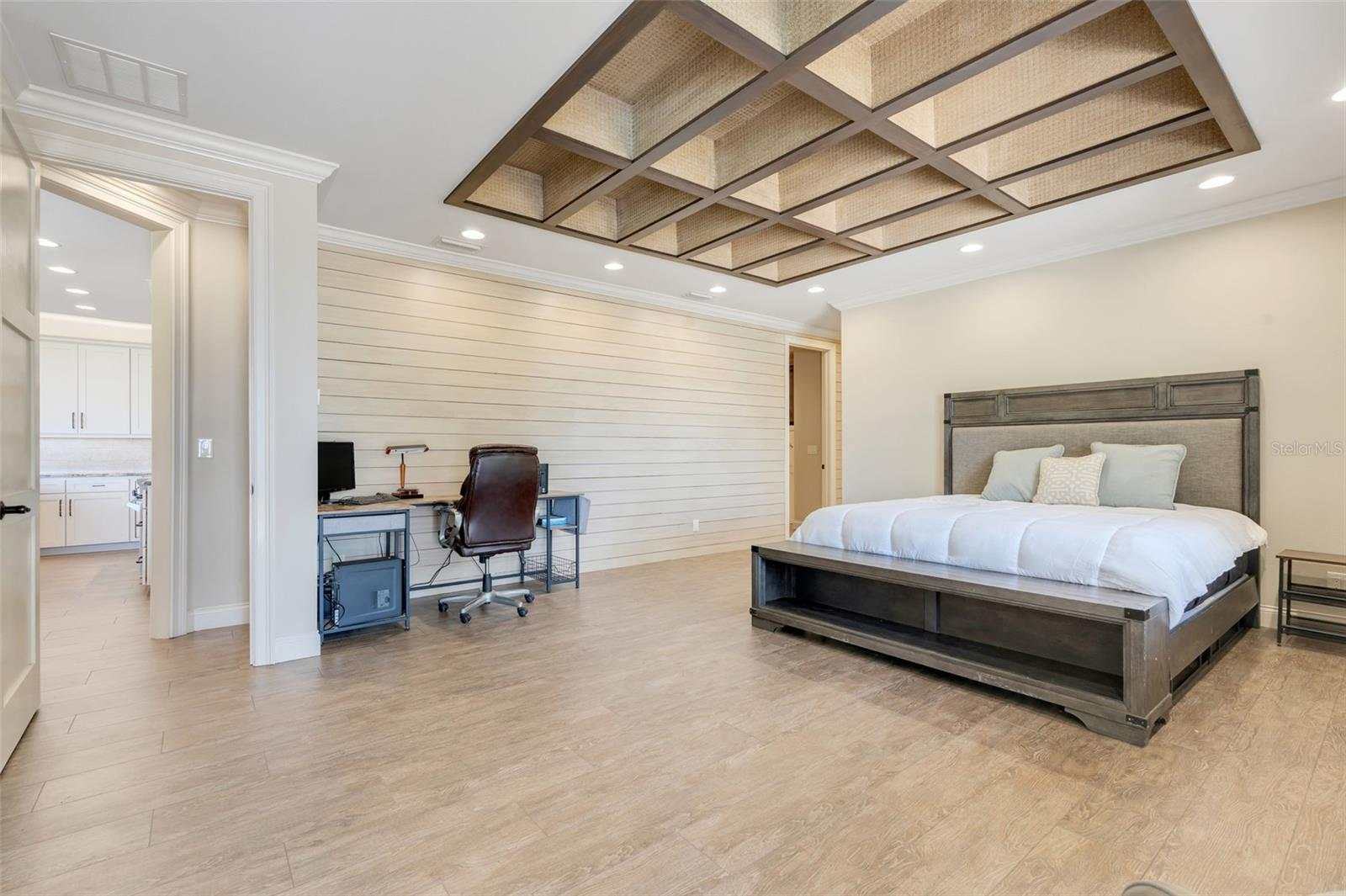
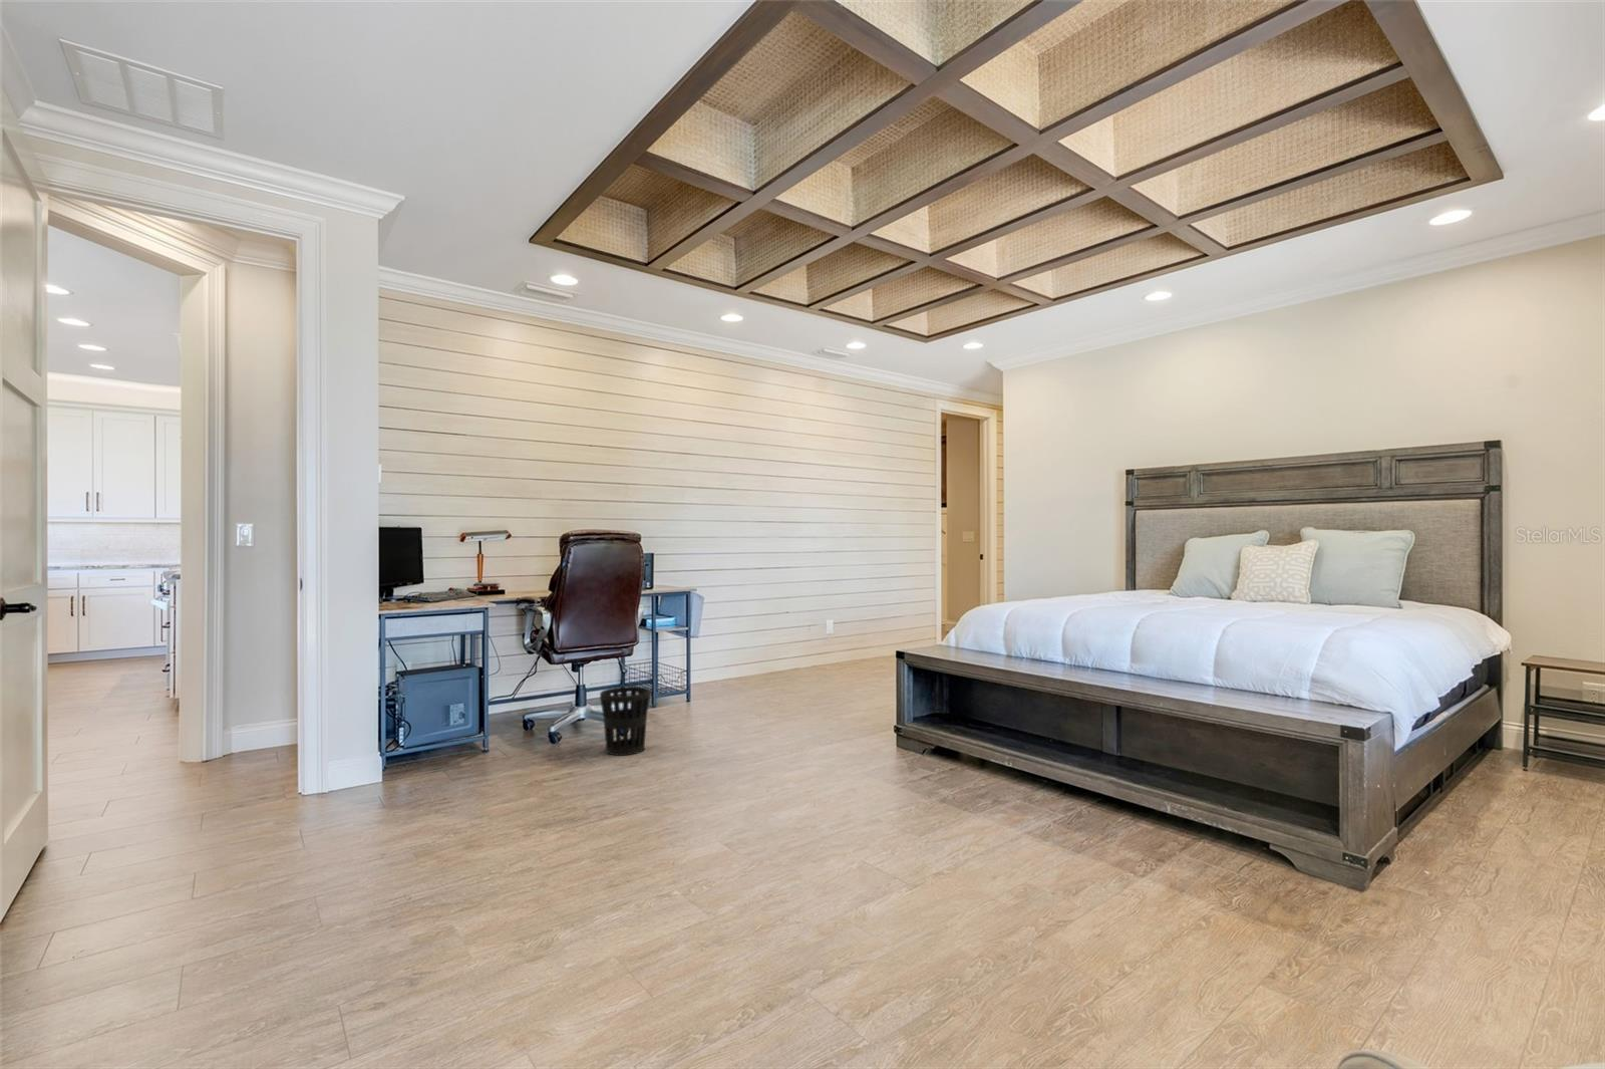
+ wastebasket [599,686,651,756]
